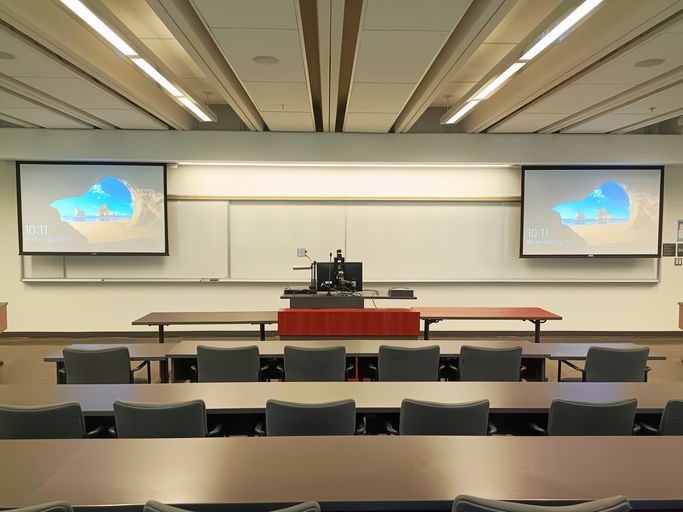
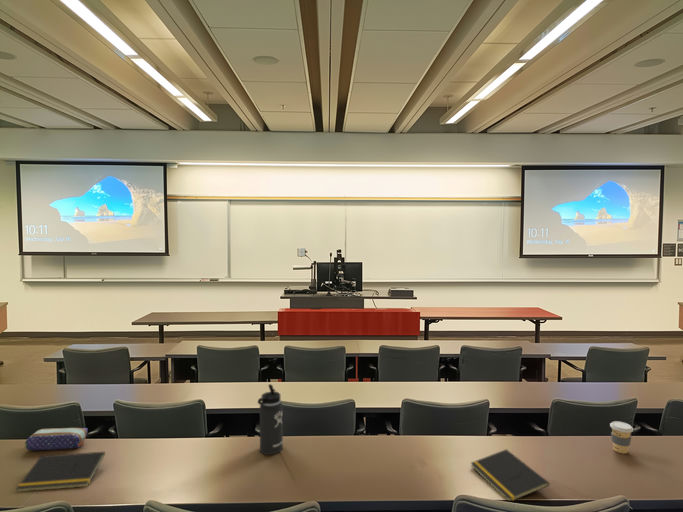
+ coffee cup [609,420,634,454]
+ notepad [15,451,106,492]
+ pencil case [24,427,89,451]
+ notepad [470,448,550,502]
+ thermos bottle [257,383,284,456]
